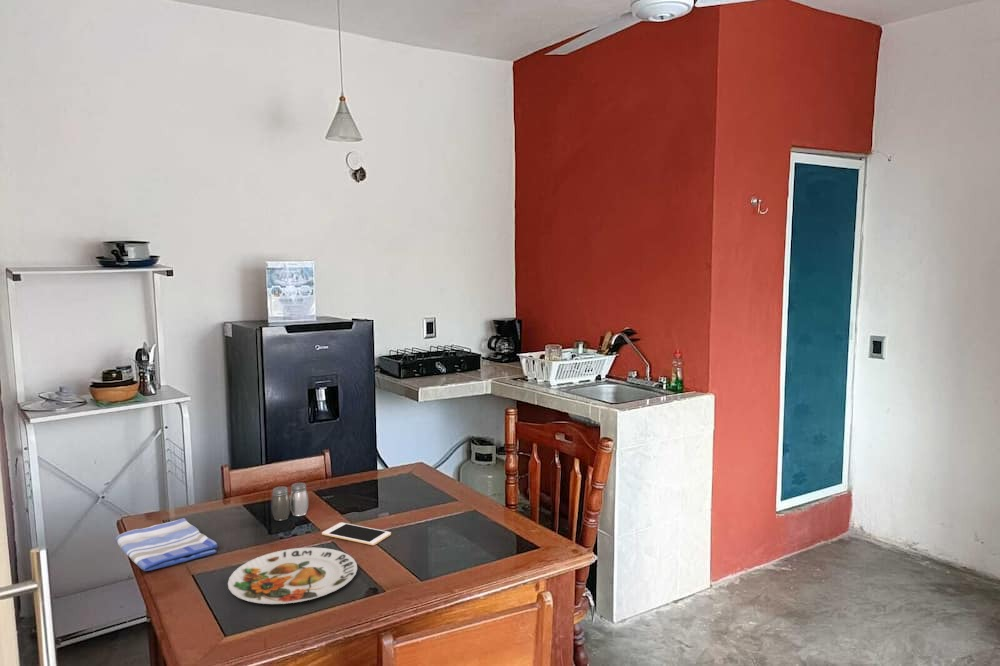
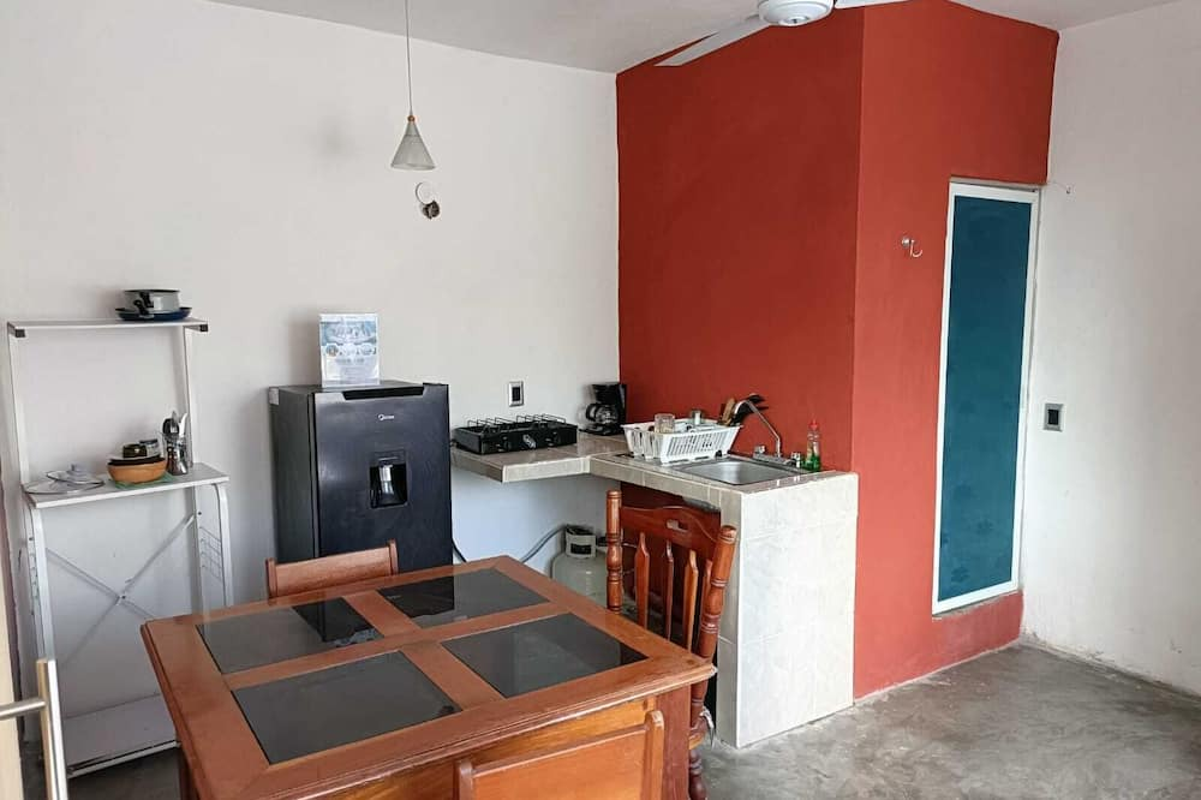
- plate [227,547,358,605]
- cell phone [321,521,392,546]
- salt and pepper shaker [270,482,310,522]
- dish towel [115,517,219,572]
